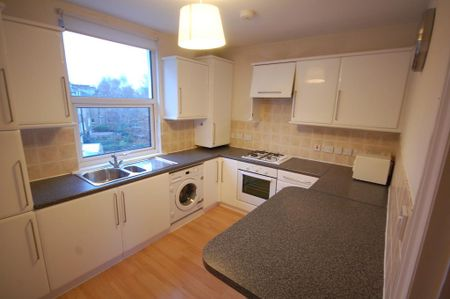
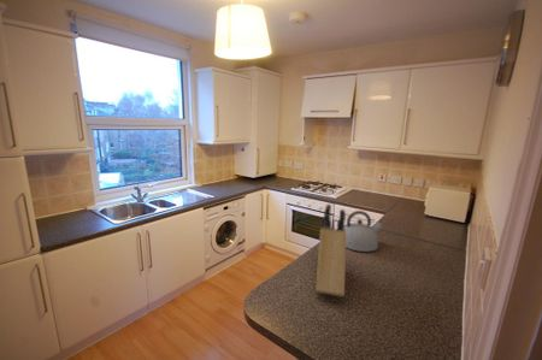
+ kettle [344,209,384,253]
+ knife block [314,202,347,299]
